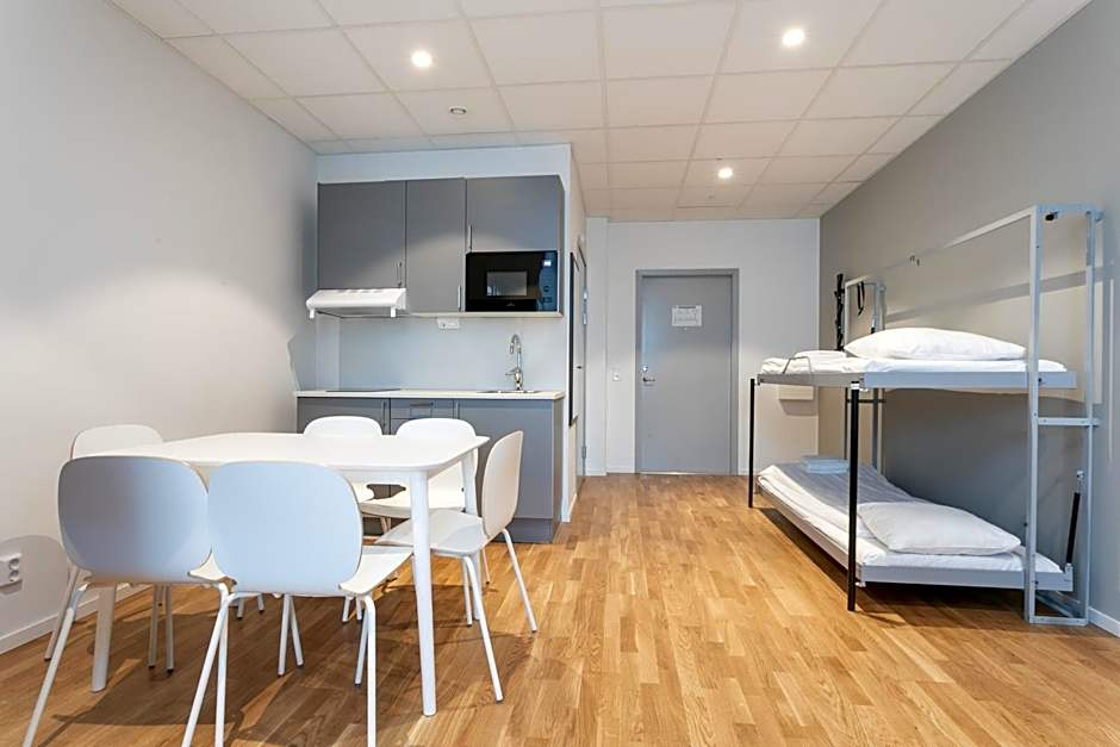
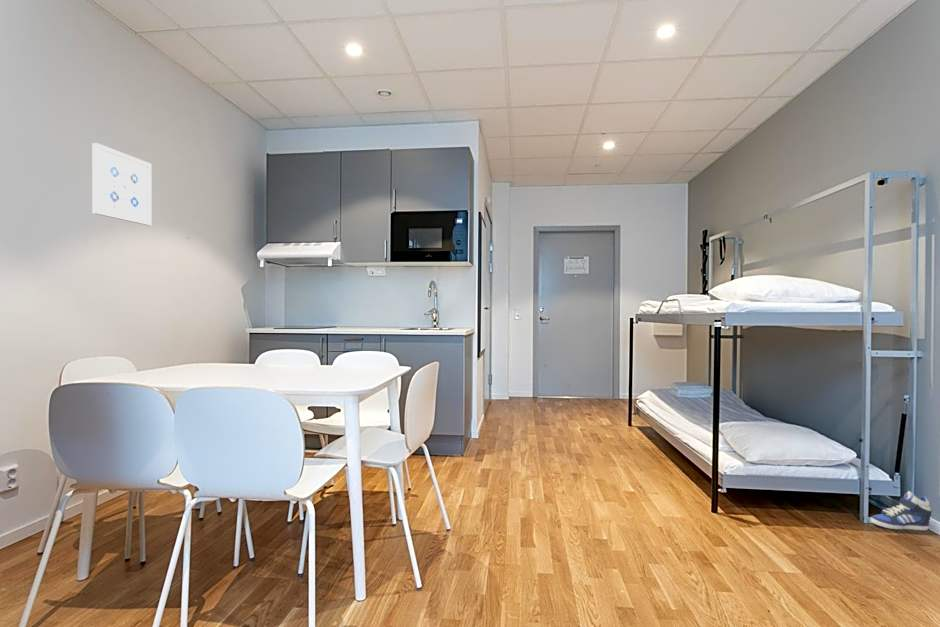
+ wall art [91,142,153,226]
+ sneaker [870,490,932,531]
